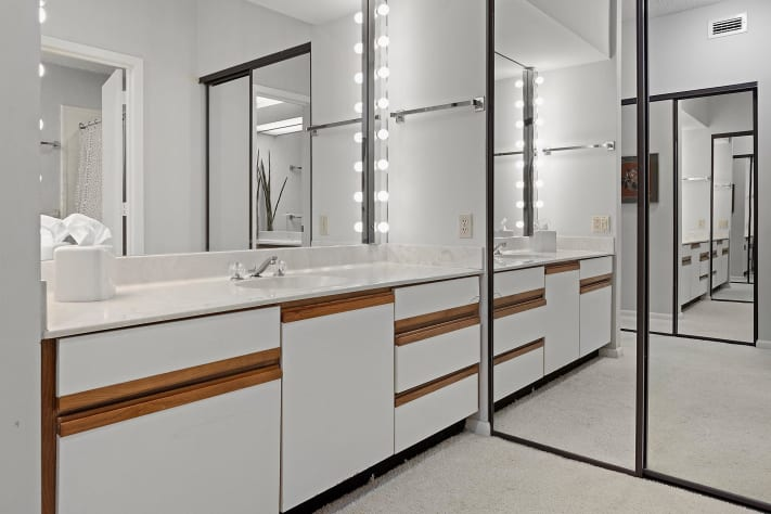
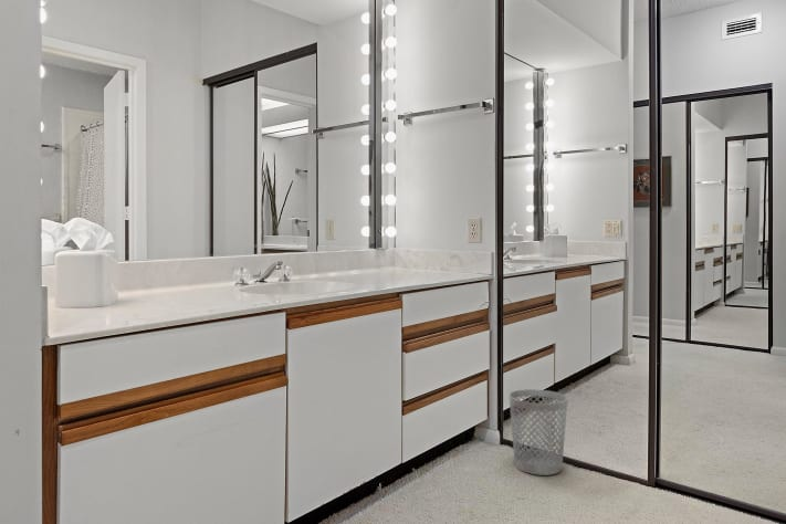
+ wastebasket [509,388,569,476]
